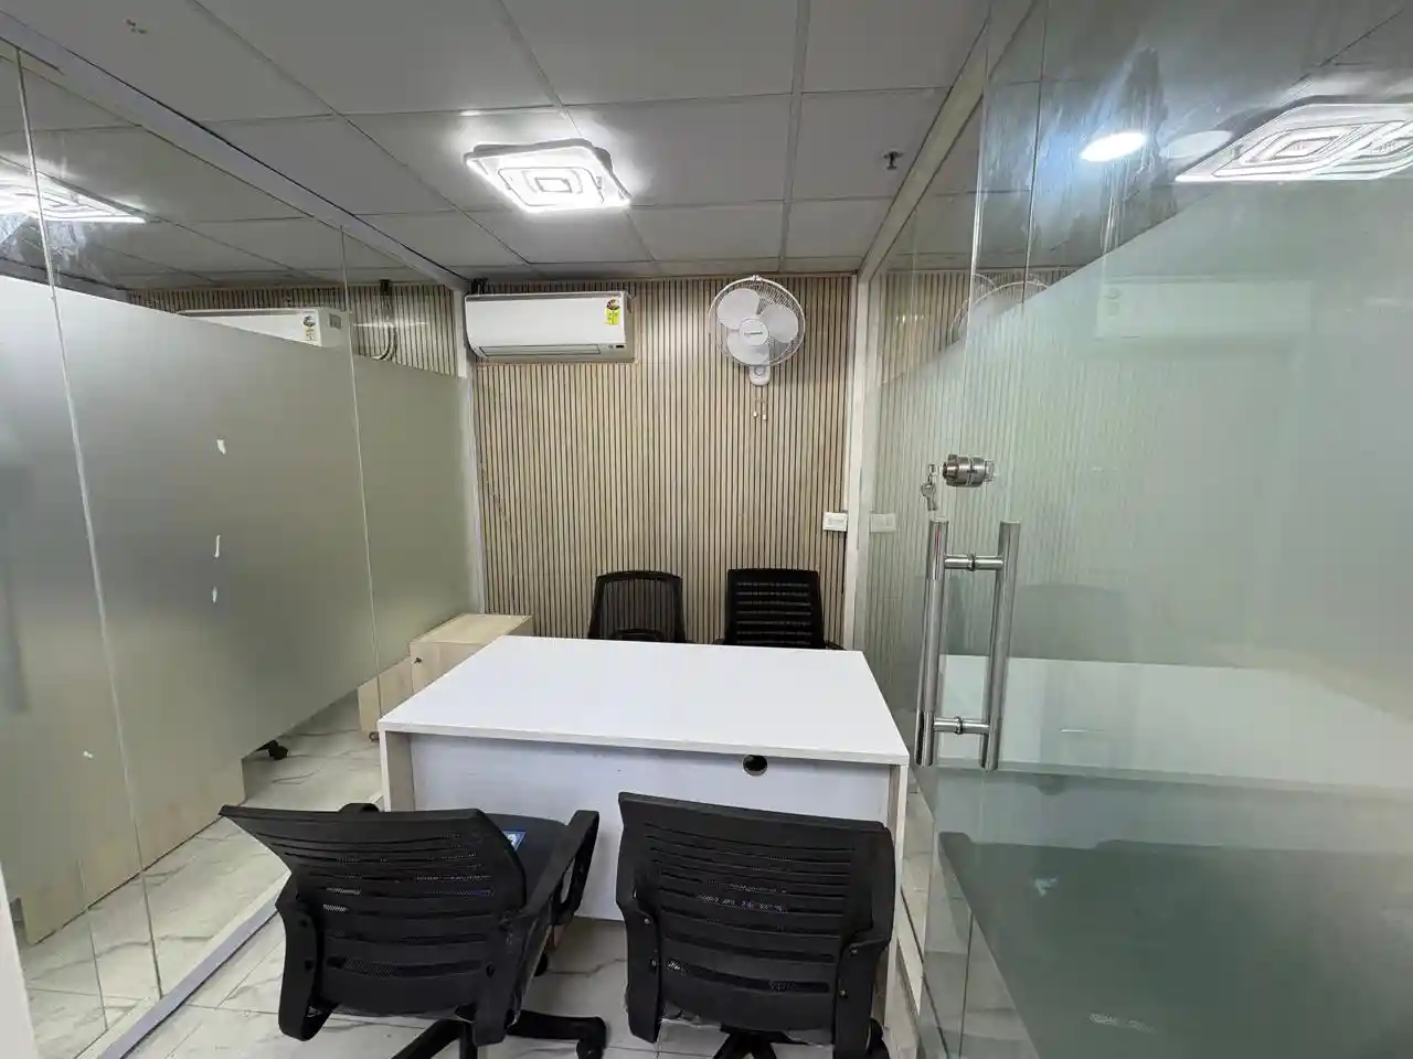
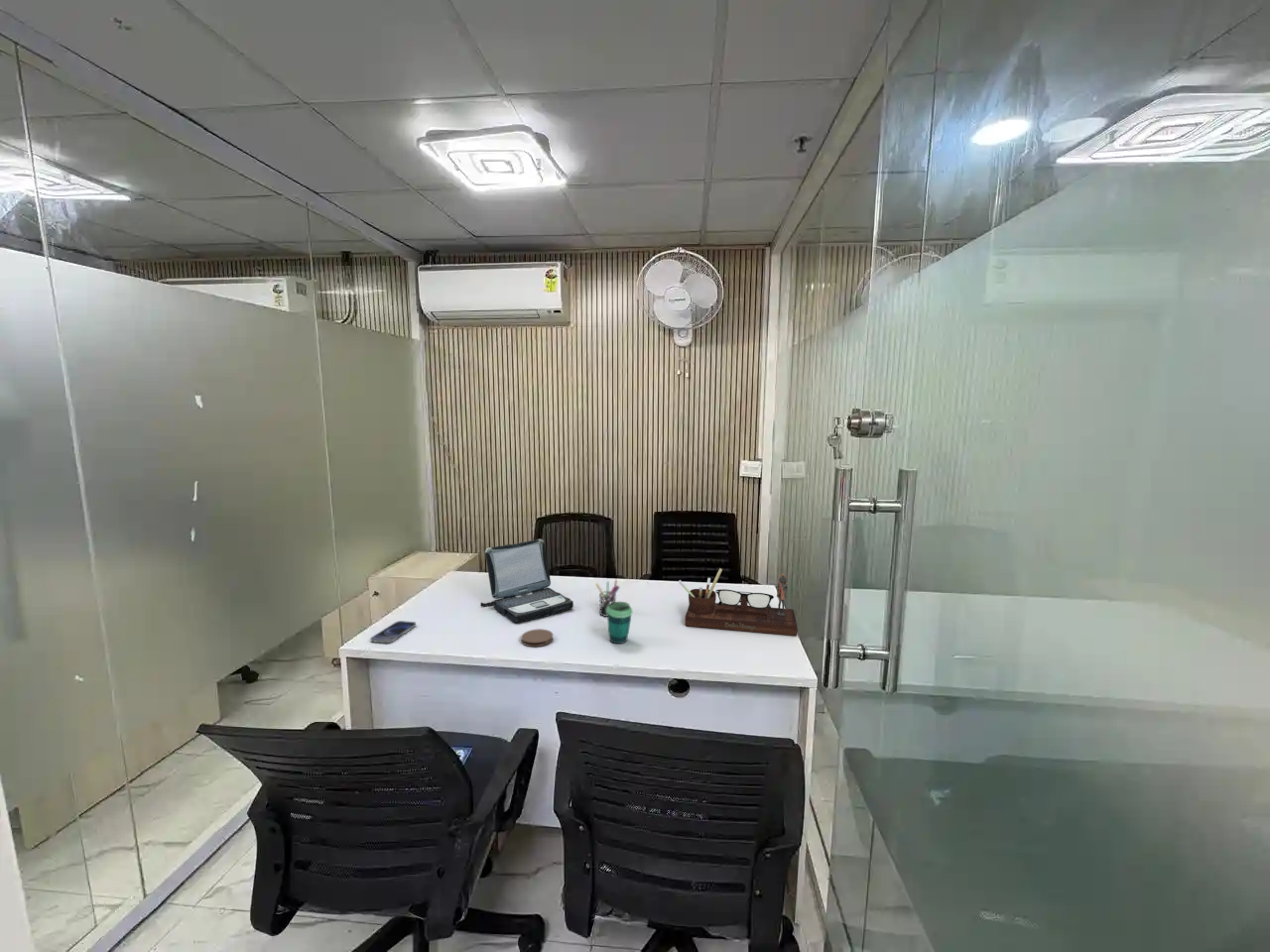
+ pen holder [595,579,621,618]
+ desk organizer [678,567,799,637]
+ coaster [520,628,554,648]
+ smartphone [370,620,417,644]
+ cup [606,601,633,645]
+ laptop [480,538,574,624]
